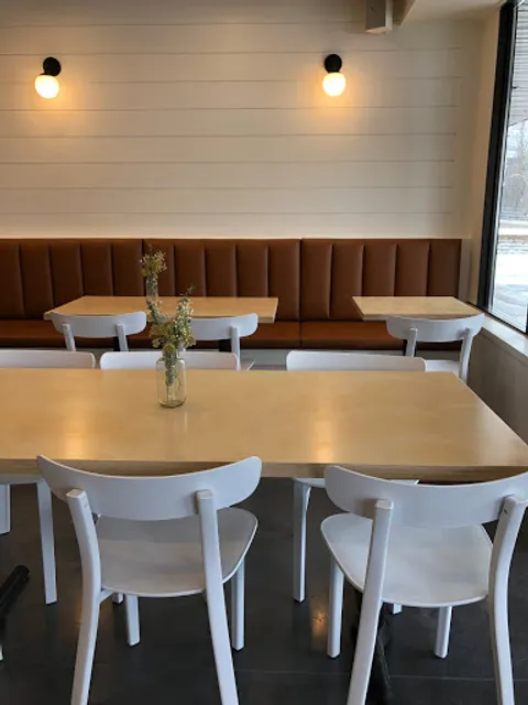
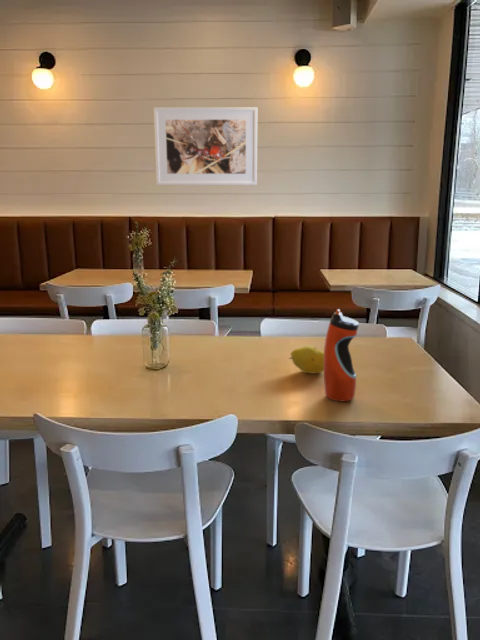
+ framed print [153,106,258,186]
+ water bottle [323,308,360,402]
+ fruit [288,345,324,375]
